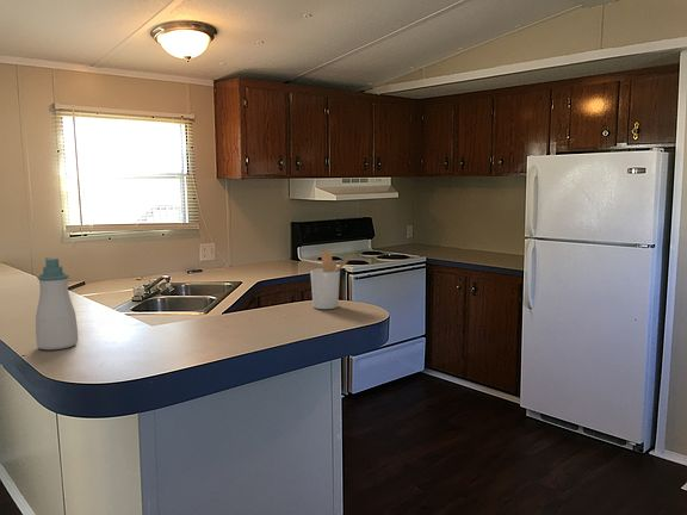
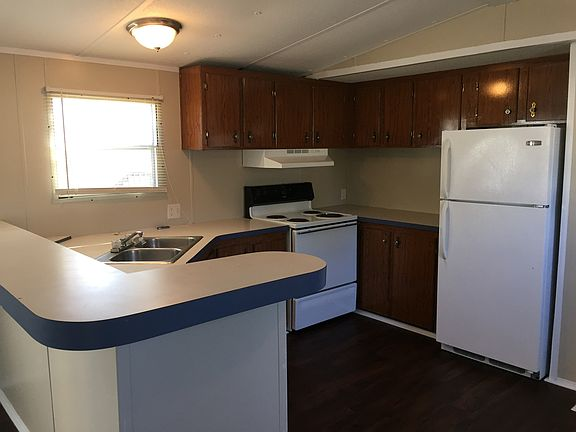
- utensil holder [309,249,355,310]
- soap bottle [35,256,79,350]
